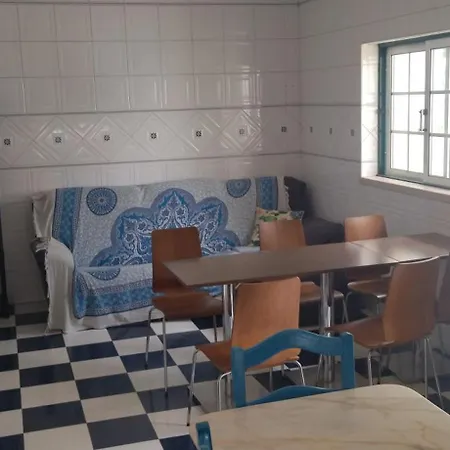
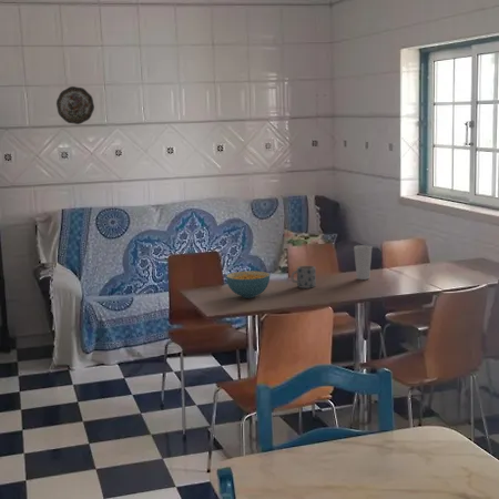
+ mug [289,265,317,289]
+ decorative plate [55,85,95,125]
+ cup [353,244,373,281]
+ cereal bowl [225,269,272,299]
